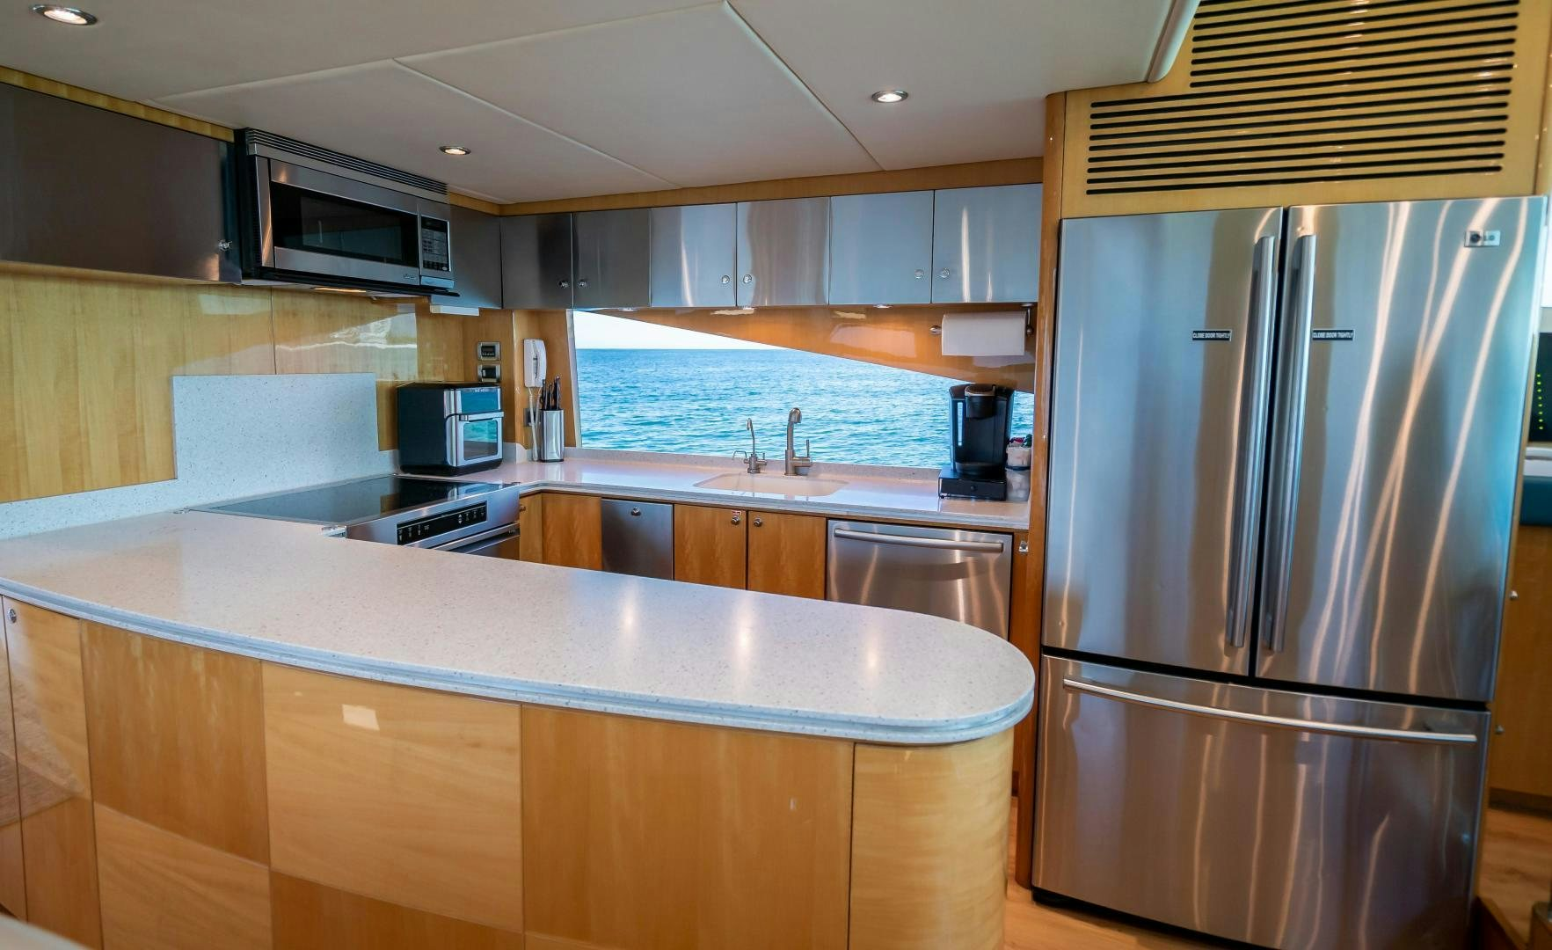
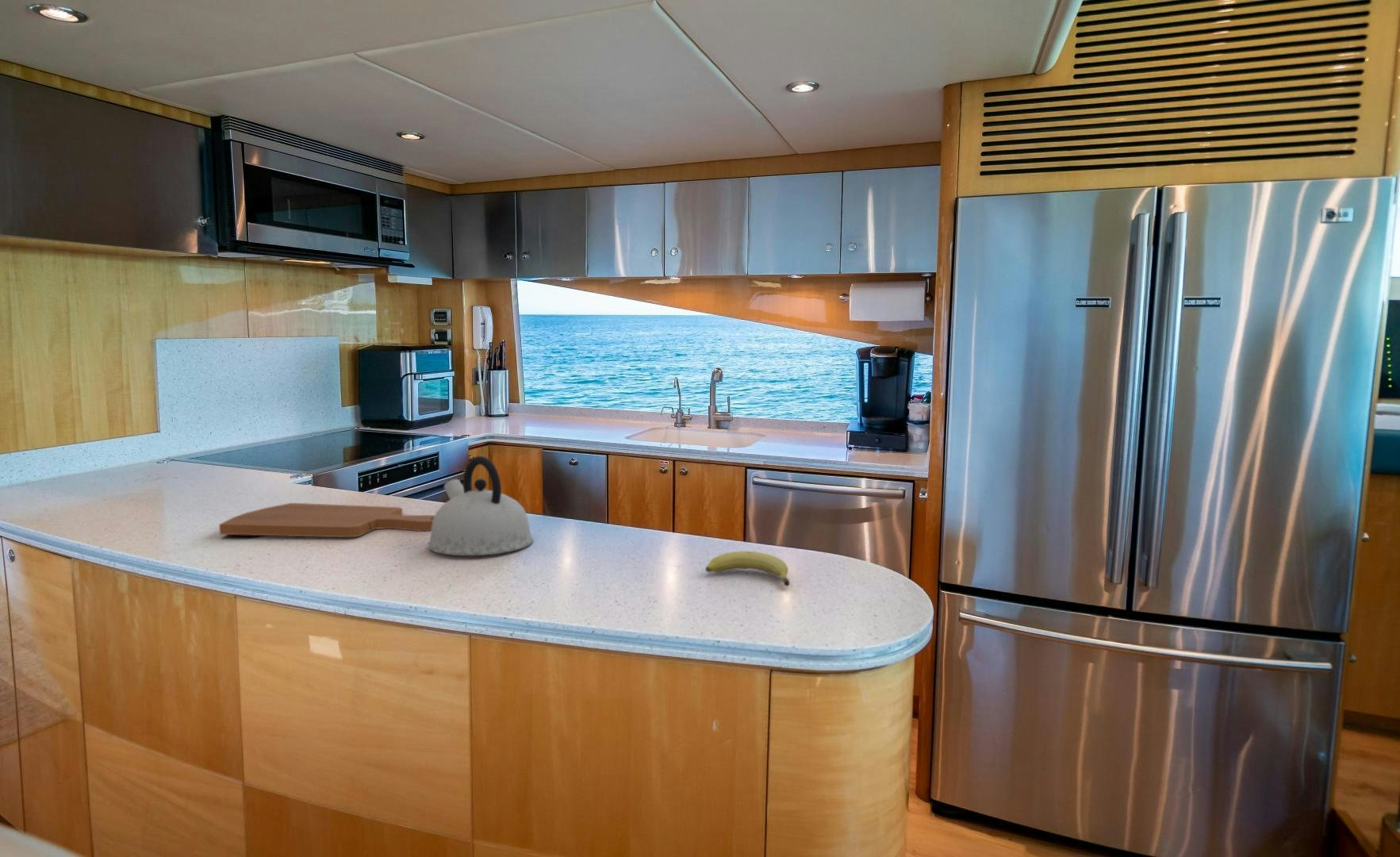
+ kettle [427,455,534,556]
+ fruit [704,551,791,587]
+ cutting board [218,502,435,538]
